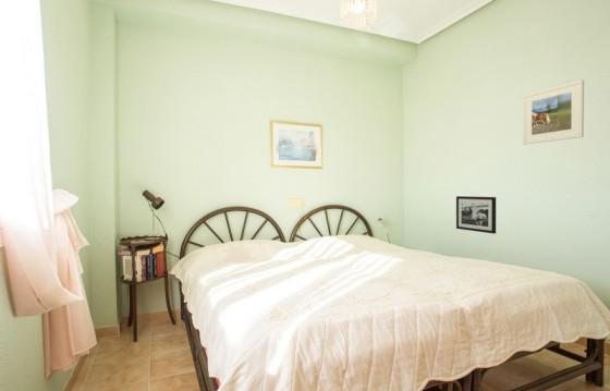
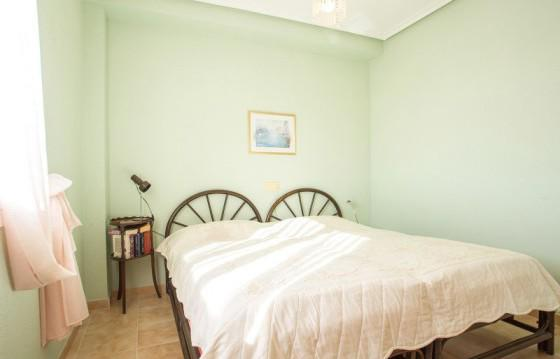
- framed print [522,78,585,146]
- picture frame [455,195,497,235]
